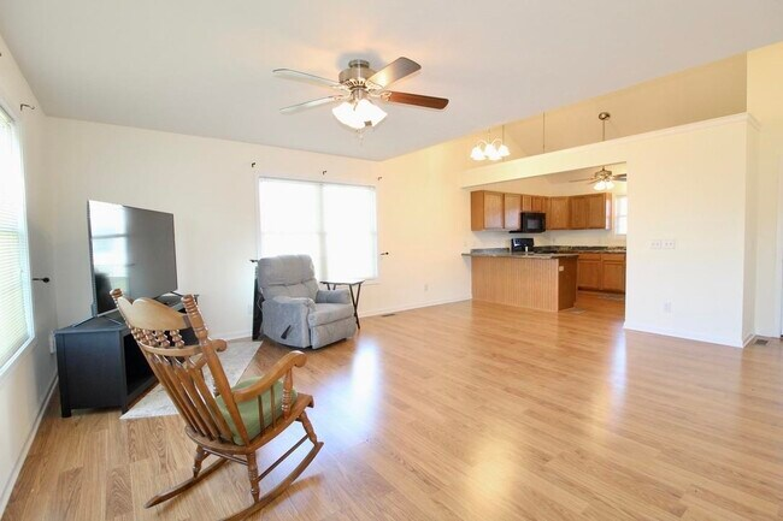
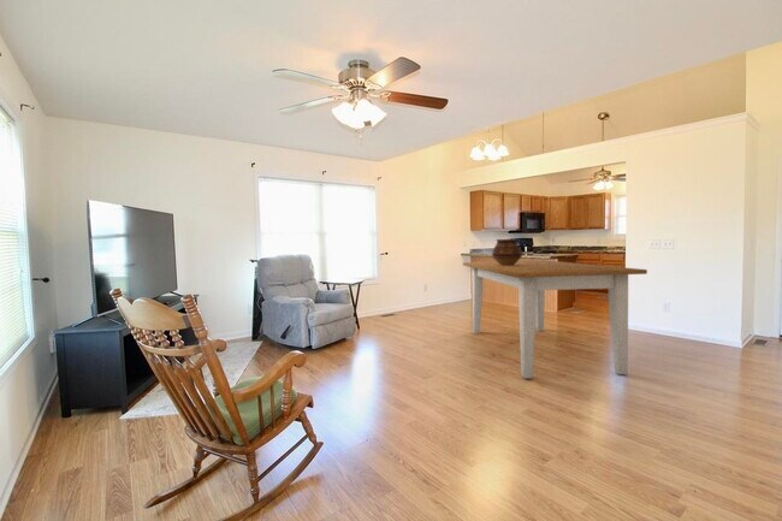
+ ceramic pot [491,238,523,266]
+ table [462,259,648,380]
